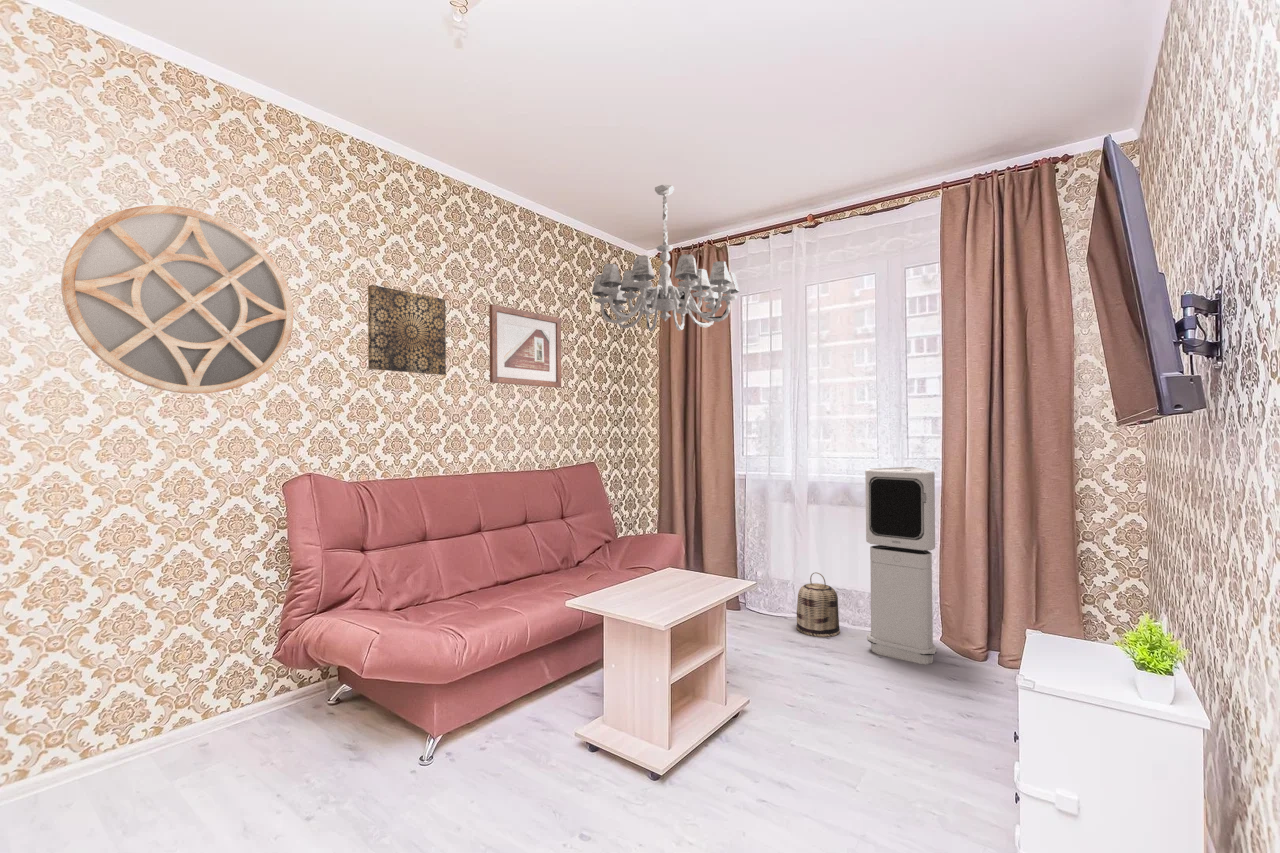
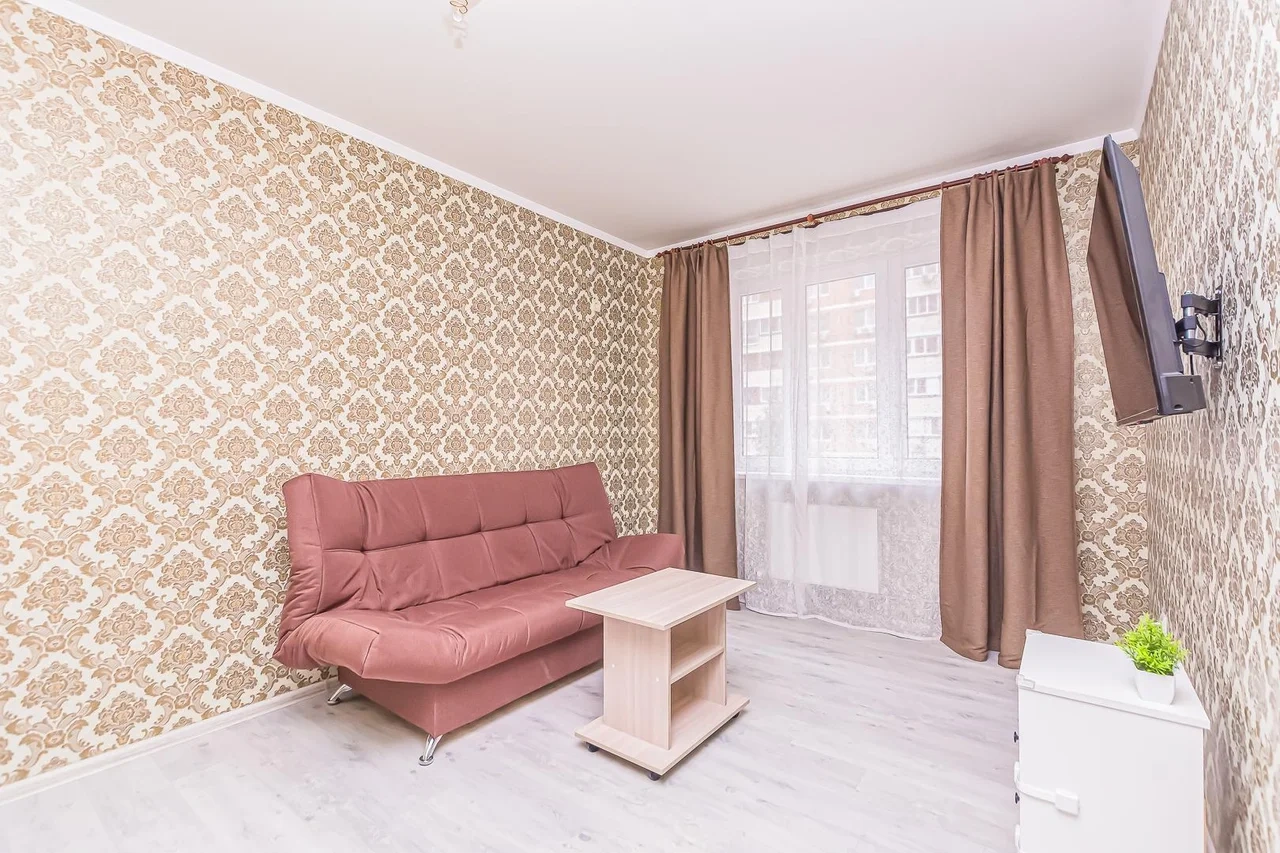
- home mirror [60,204,294,395]
- basket [795,572,841,638]
- air purifier [864,466,938,665]
- picture frame [488,303,562,389]
- chandelier [591,184,740,332]
- wall art [367,284,447,376]
